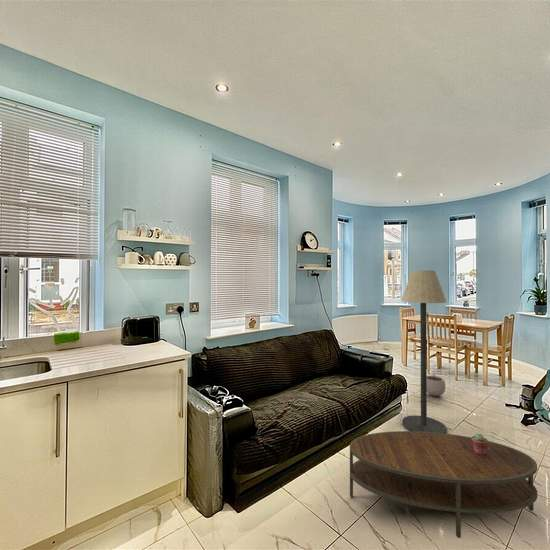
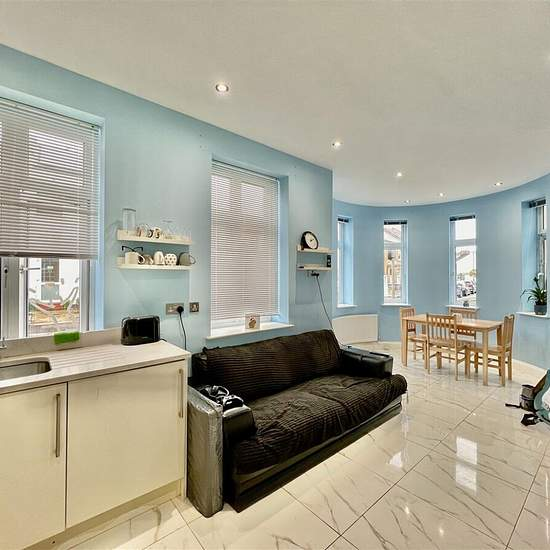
- coffee table [349,430,538,539]
- potted succulent [471,433,489,455]
- floor lamp [400,270,448,434]
- plant pot [427,371,447,397]
